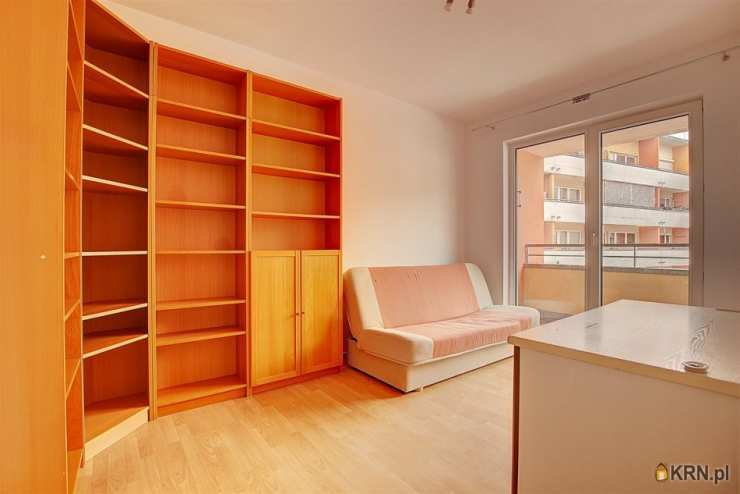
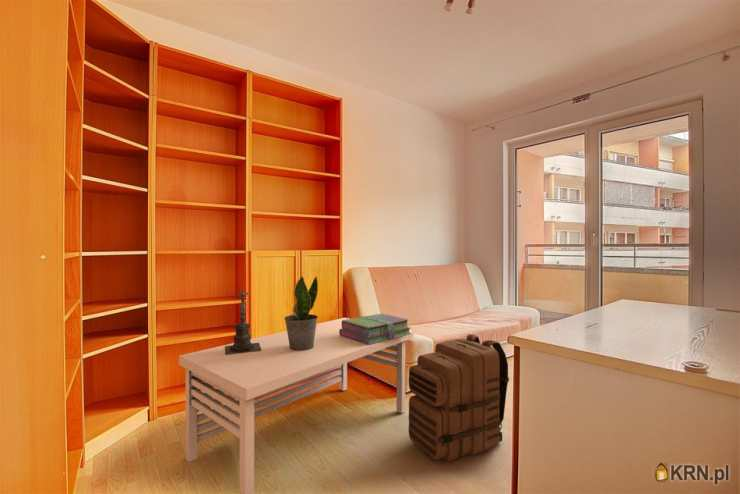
+ coffee table [178,317,414,494]
+ candle holder [225,287,262,355]
+ backpack [408,333,510,462]
+ potted plant [284,275,319,351]
+ stack of books [339,313,411,345]
